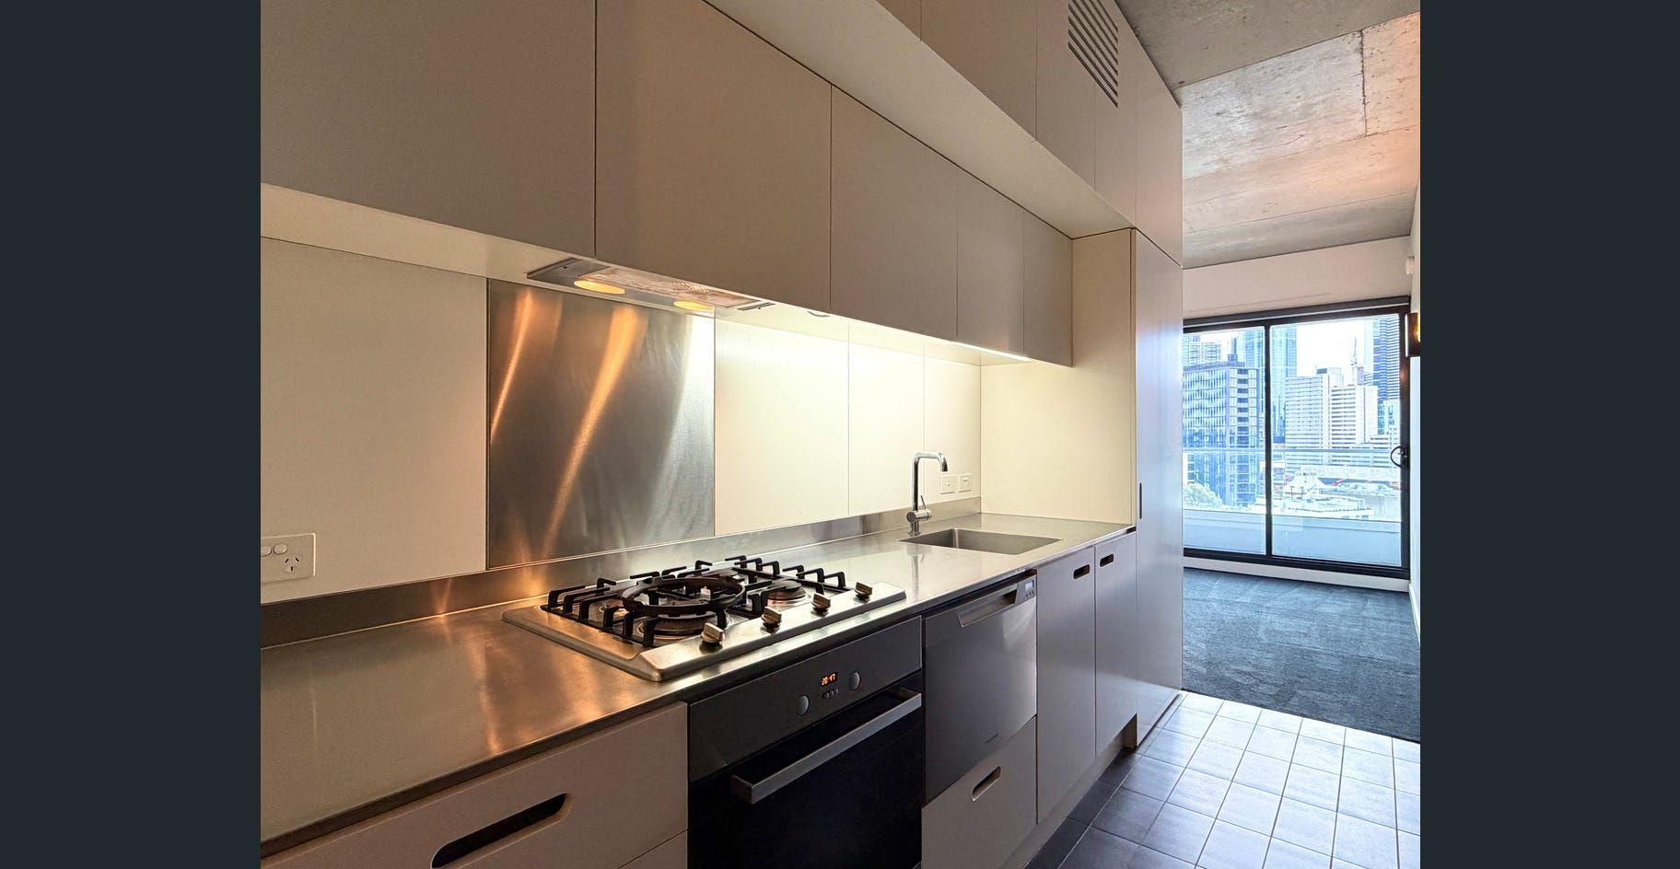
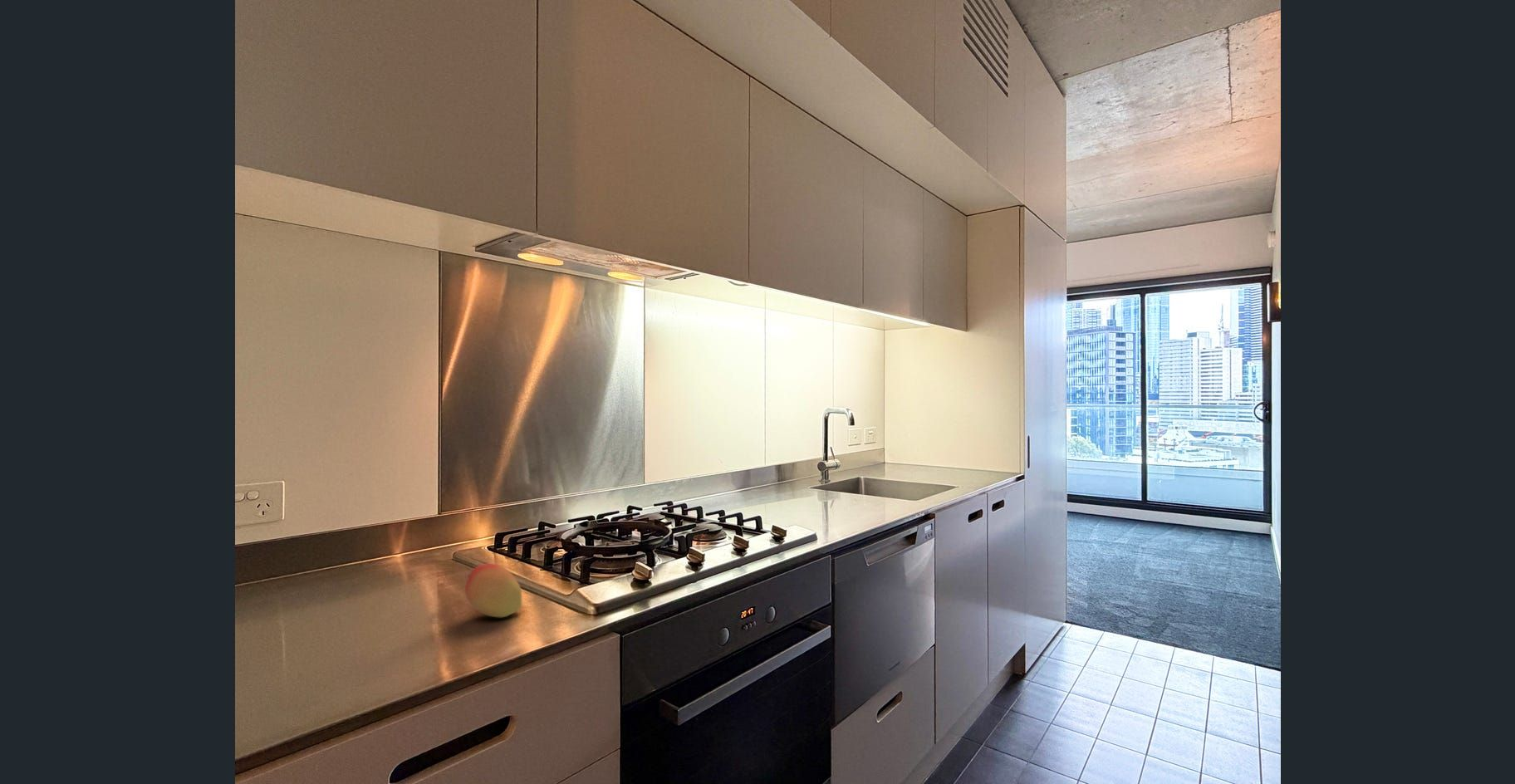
+ fruit [464,563,522,618]
